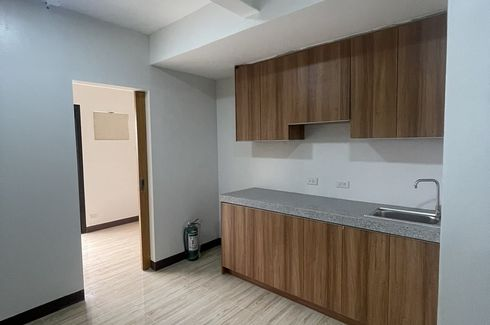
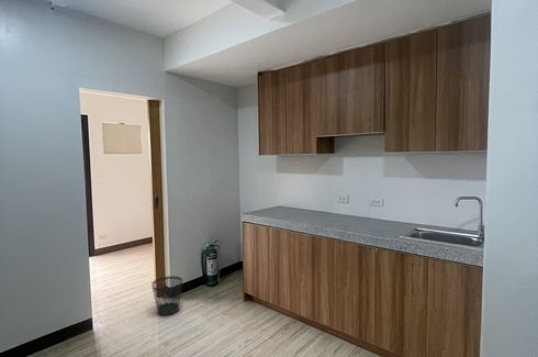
+ wastebasket [150,275,183,316]
